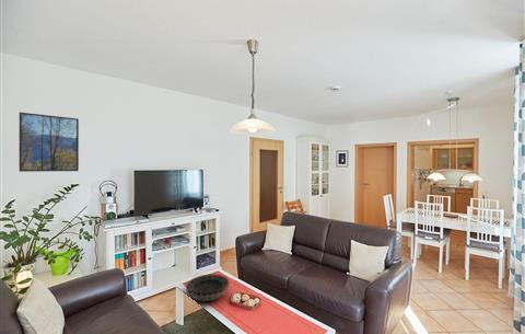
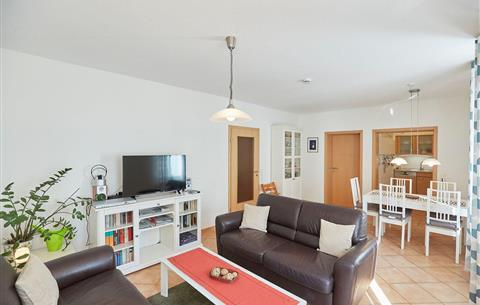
- decorative bowl [185,273,231,301]
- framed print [19,112,80,173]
